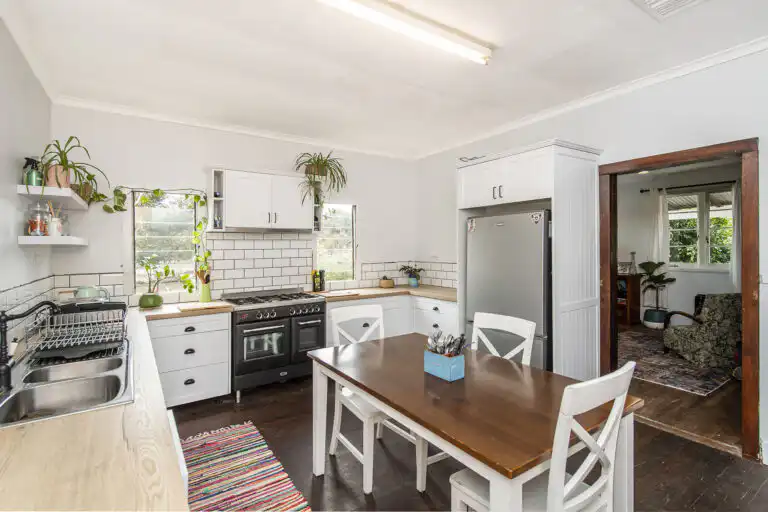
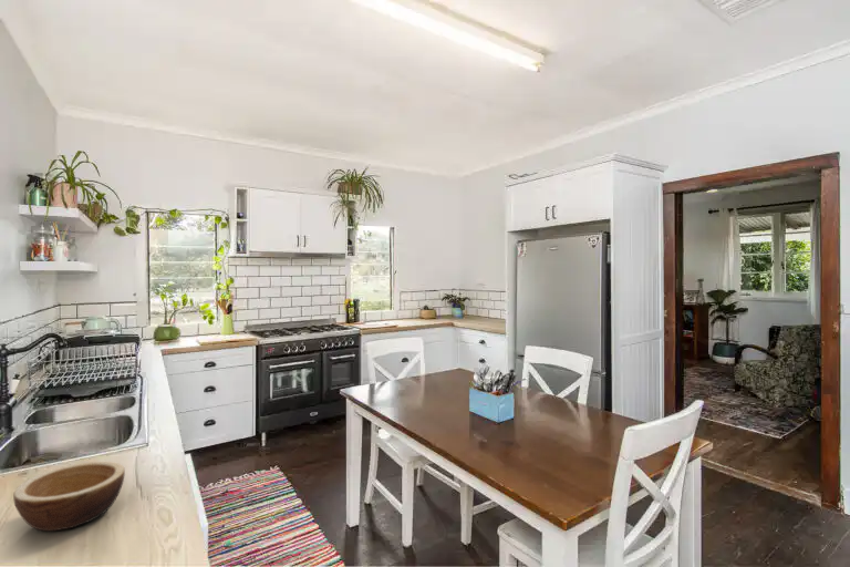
+ bowl [12,461,126,533]
